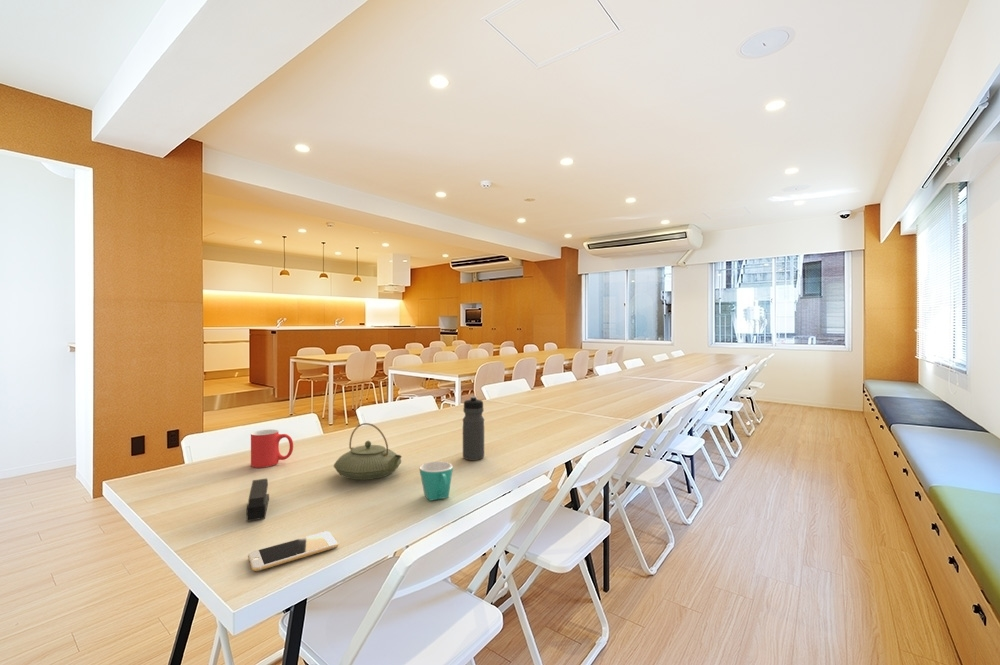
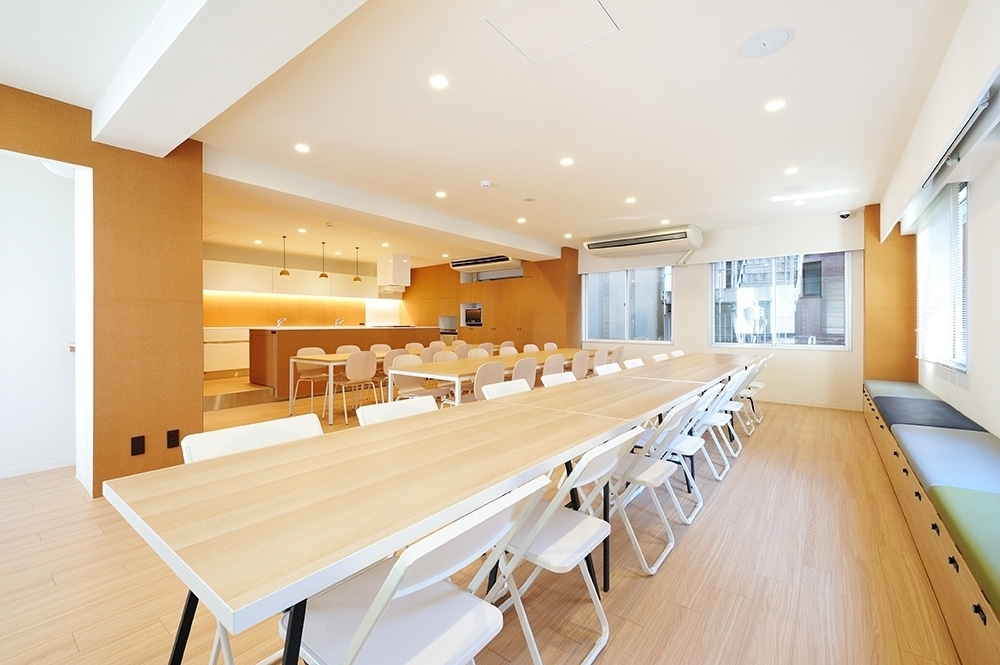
- teapot [333,422,403,481]
- smartphone [247,530,339,572]
- mug [418,460,454,502]
- mug [250,429,294,468]
- water bottle [462,395,485,461]
- stapler [245,477,270,522]
